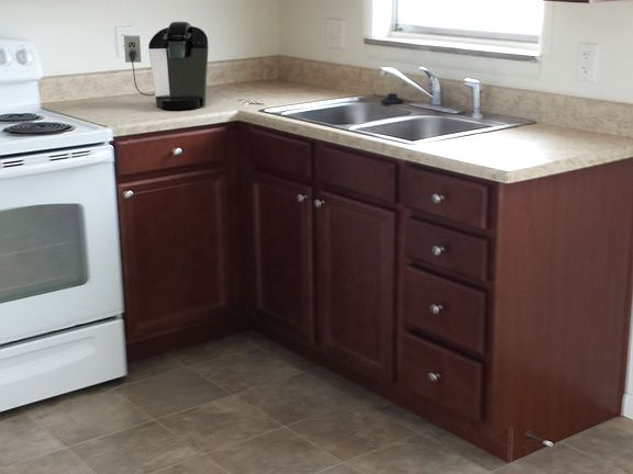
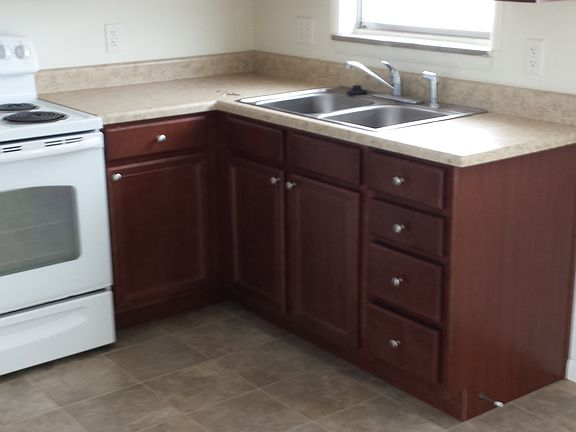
- coffee maker [123,21,209,111]
